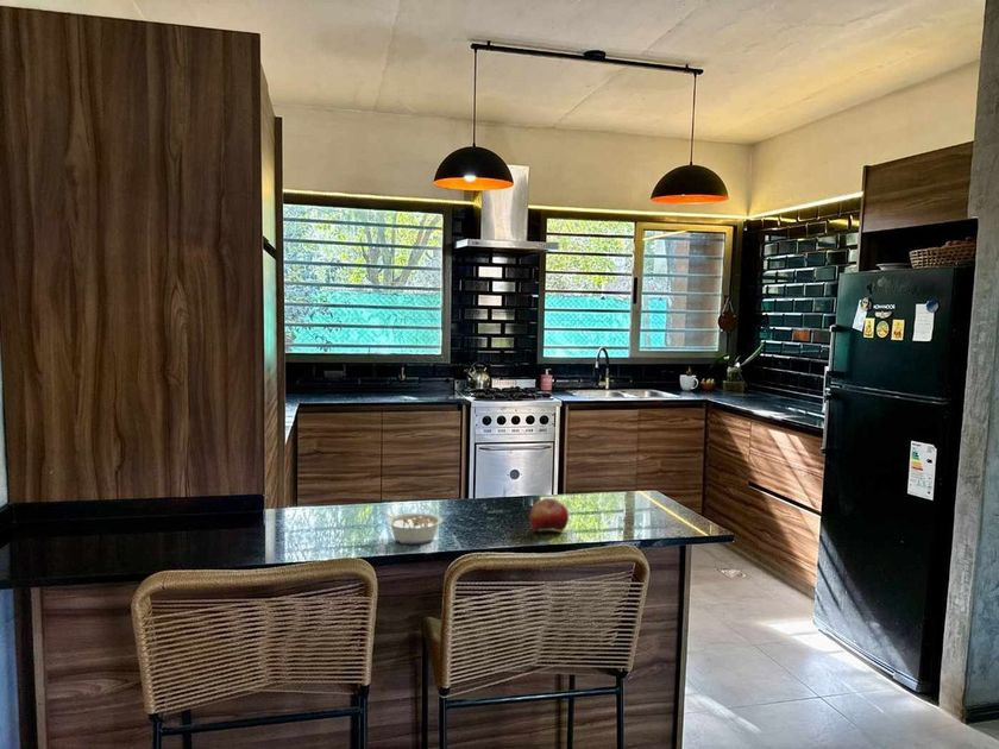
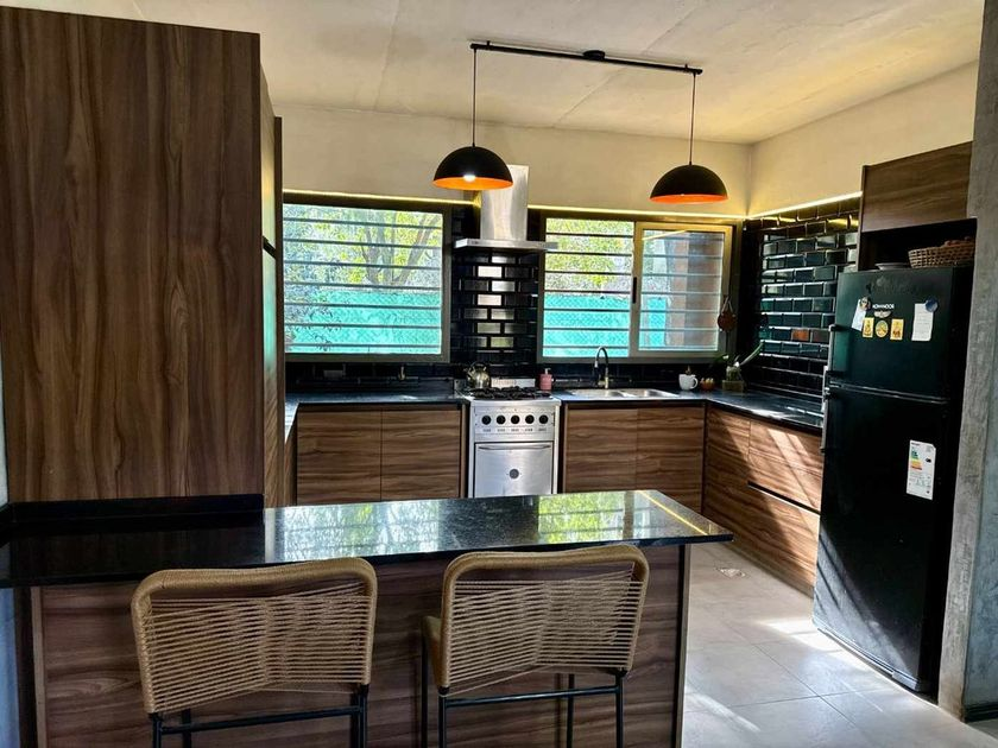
- legume [379,510,444,546]
- fruit [528,497,570,533]
